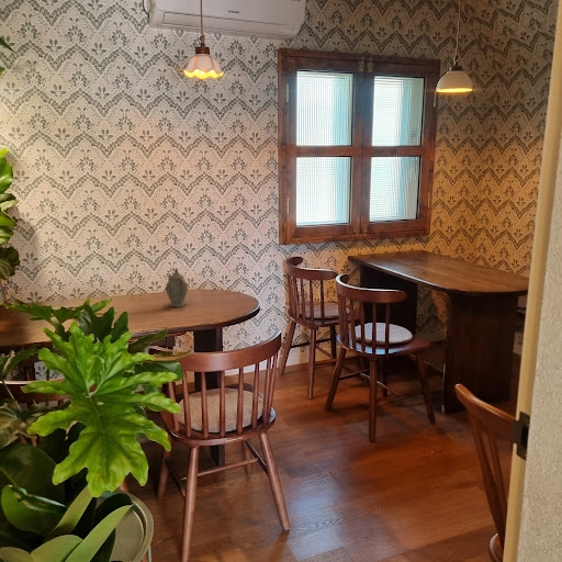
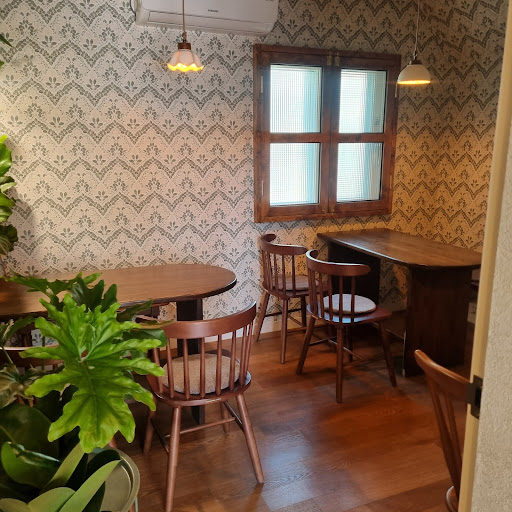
- chinaware [165,267,189,308]
